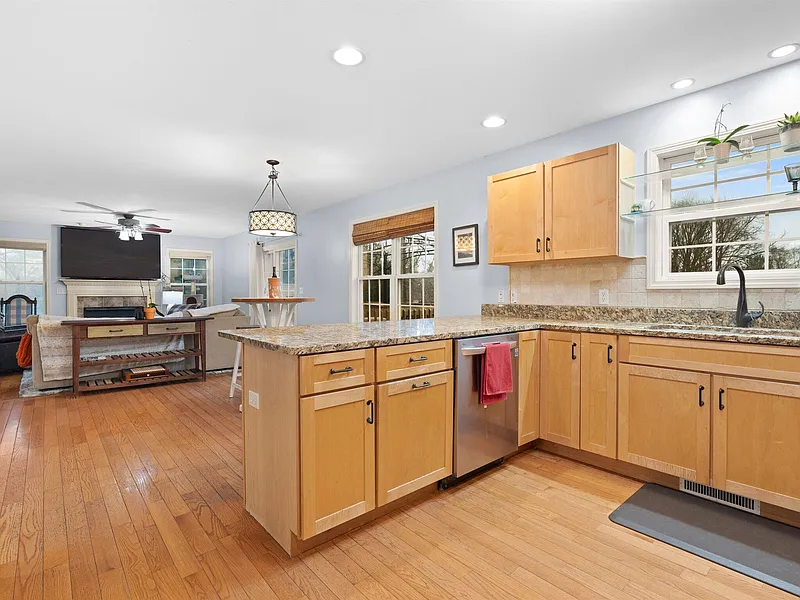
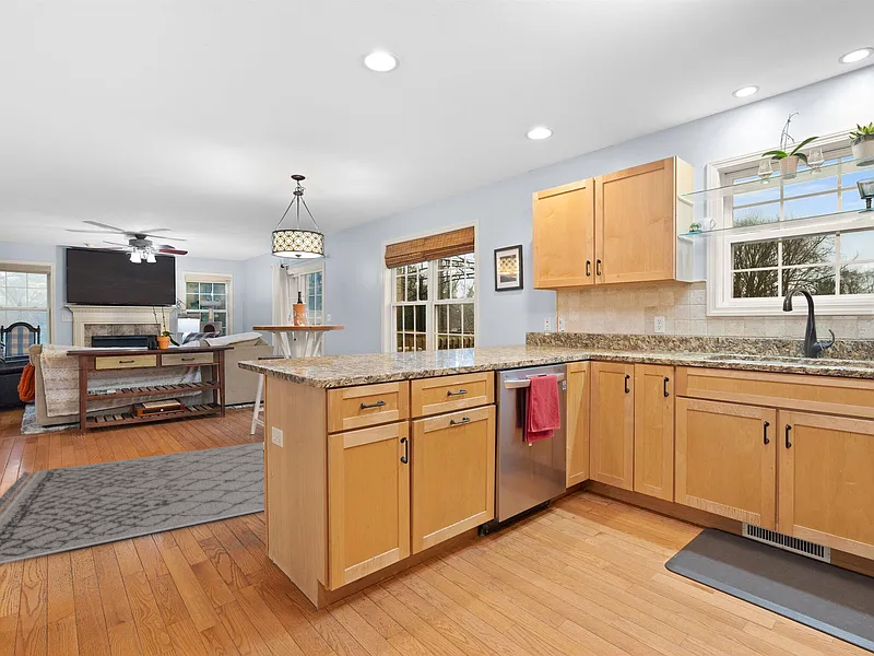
+ rug [0,441,265,564]
